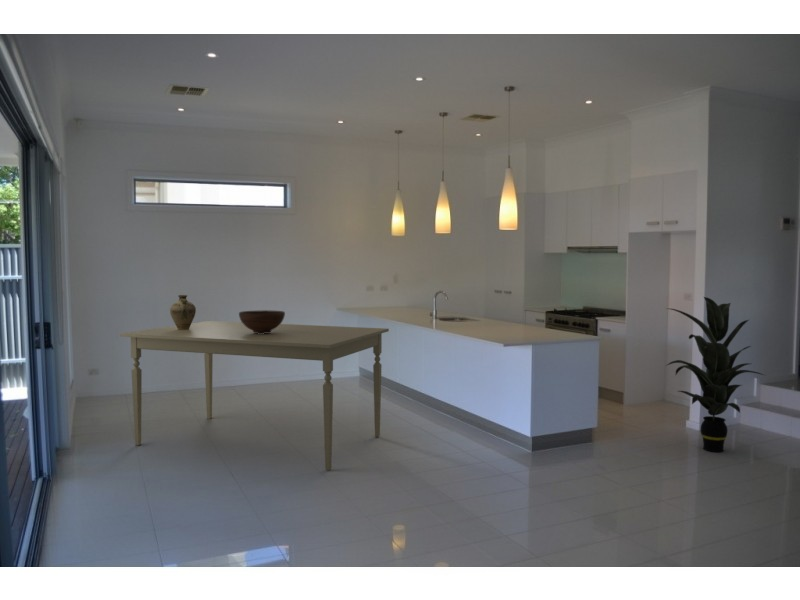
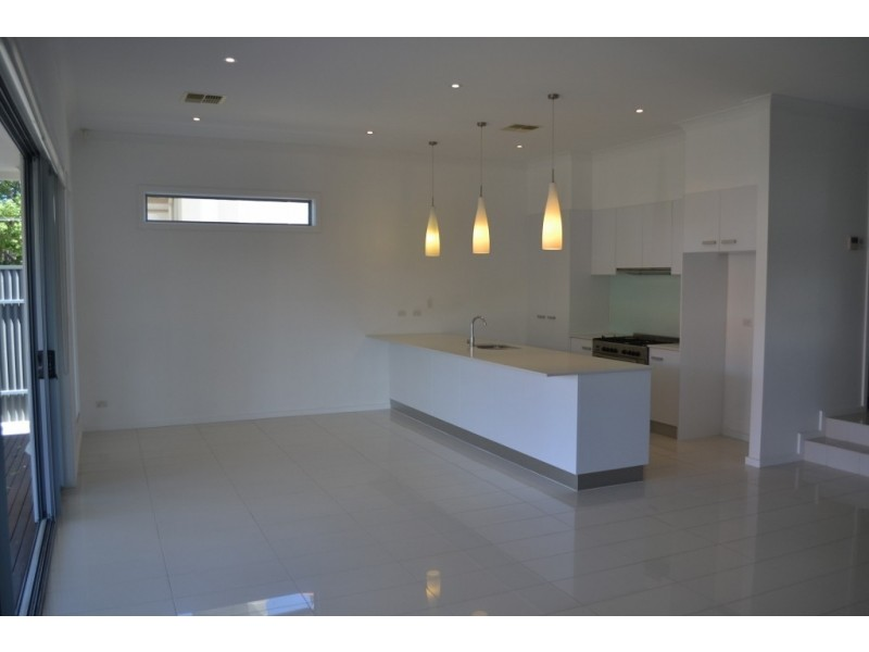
- dining table [119,320,390,471]
- fruit bowl [238,309,286,334]
- jug [169,294,197,330]
- indoor plant [665,296,767,453]
